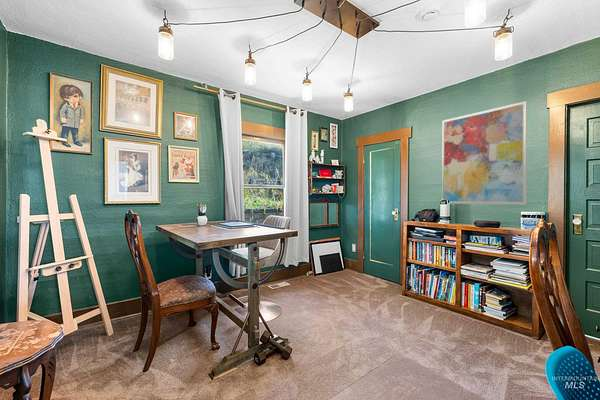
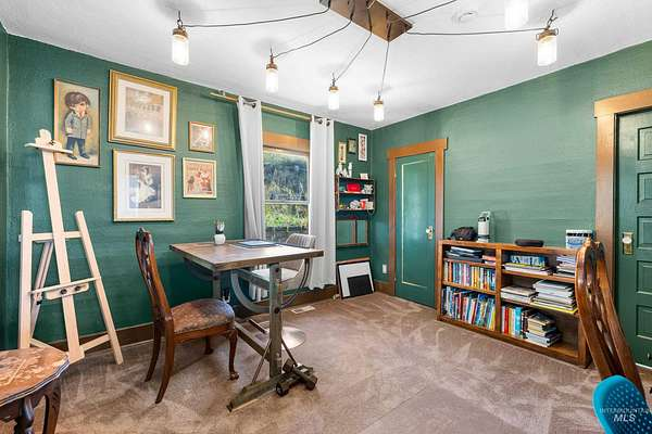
- wall art [441,100,528,206]
